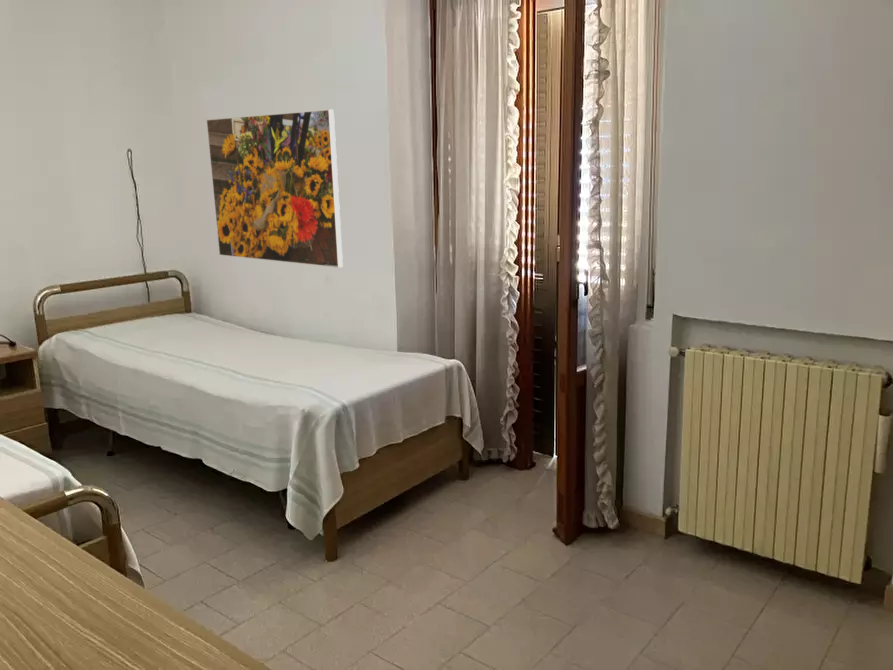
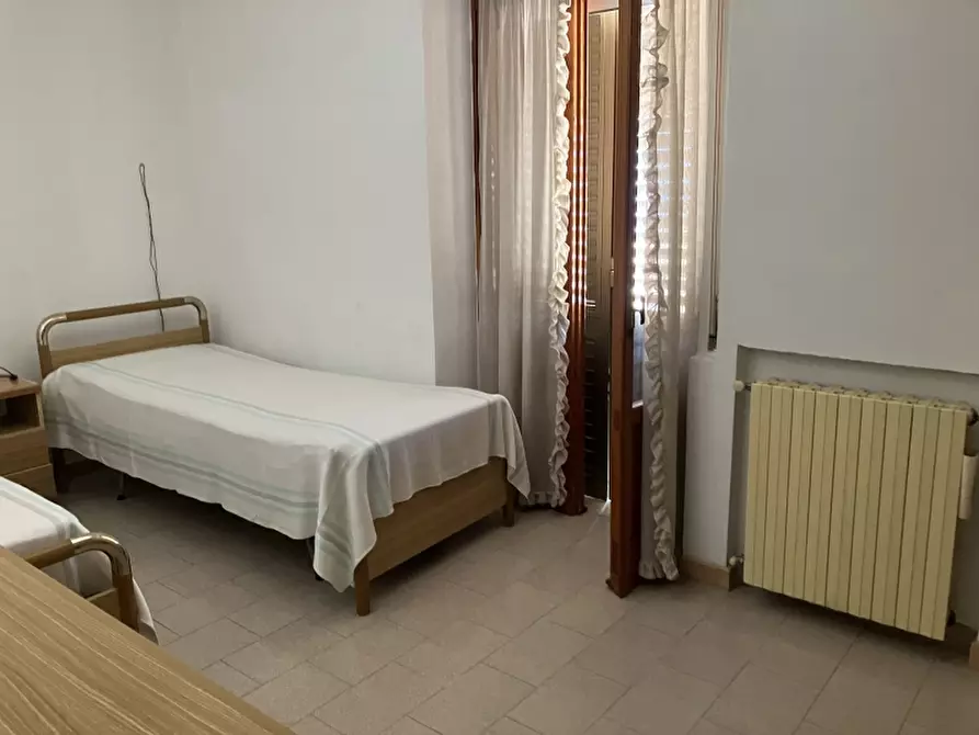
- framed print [205,108,344,269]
